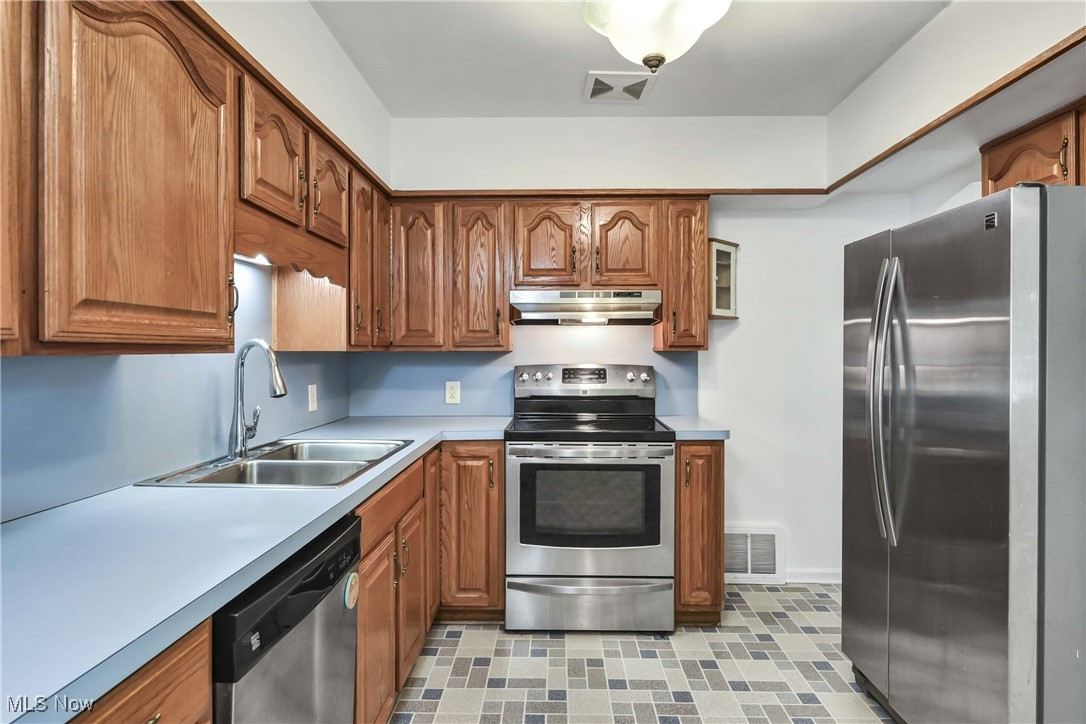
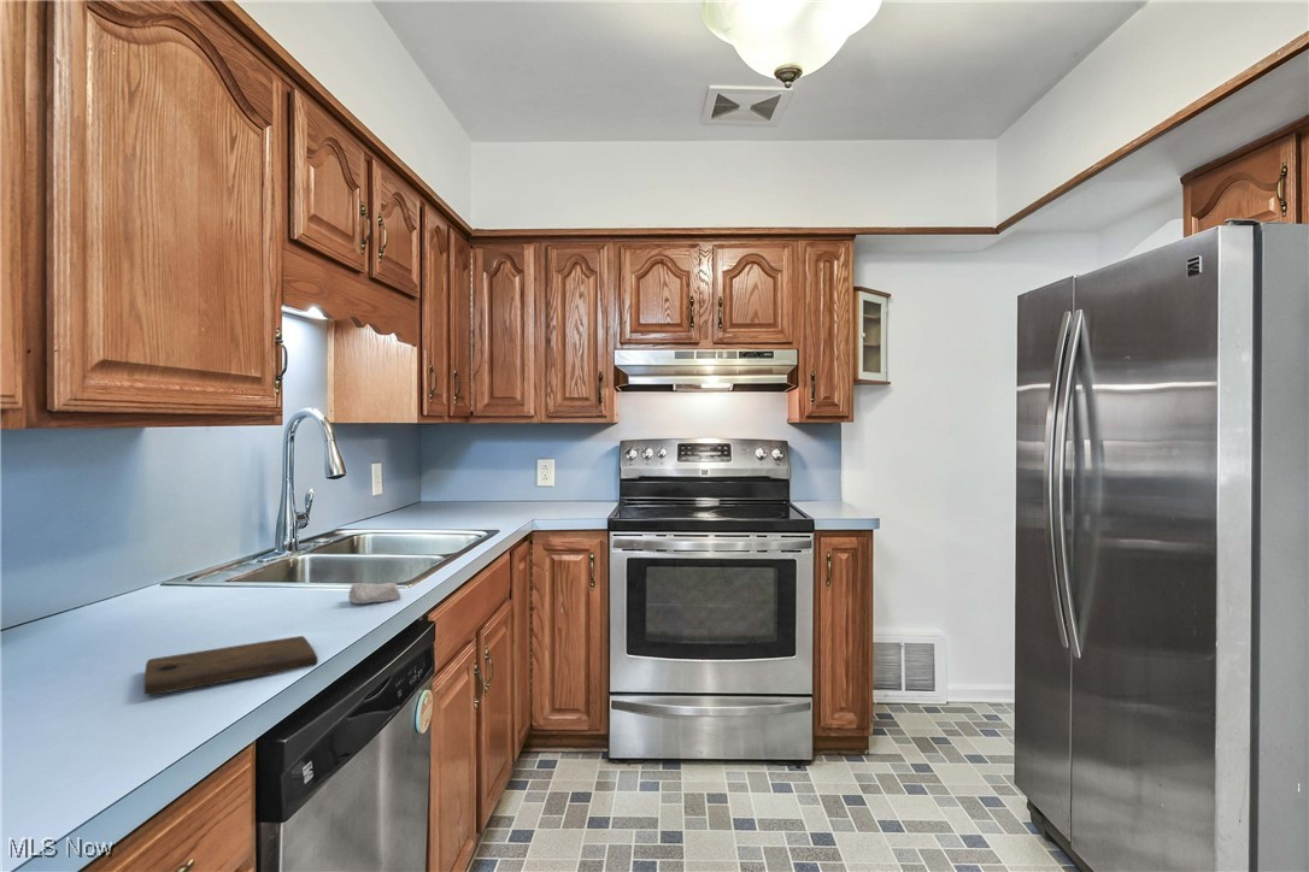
+ cutting board [142,635,319,696]
+ soap bar [347,582,403,605]
